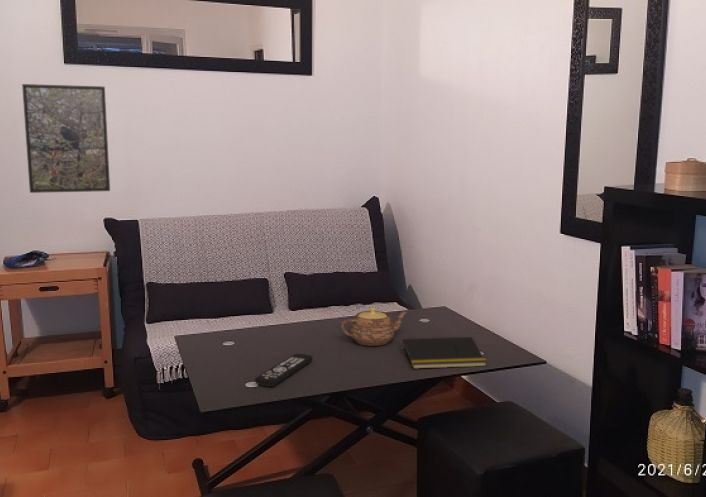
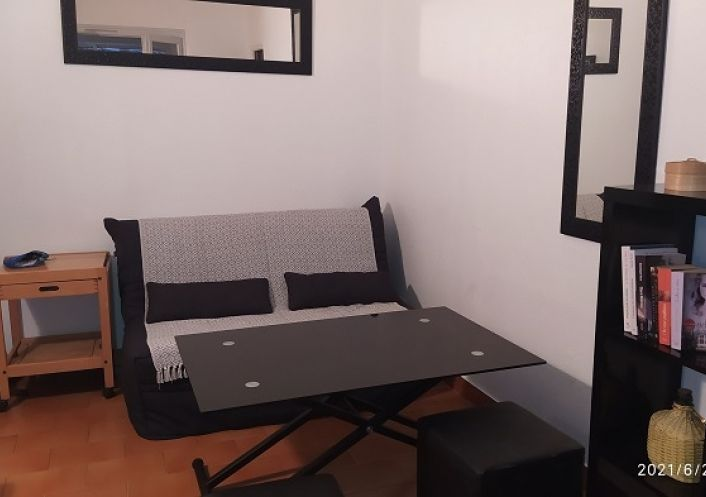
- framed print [21,83,111,194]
- teapot [339,306,408,347]
- notepad [400,336,488,370]
- remote control [254,353,314,388]
